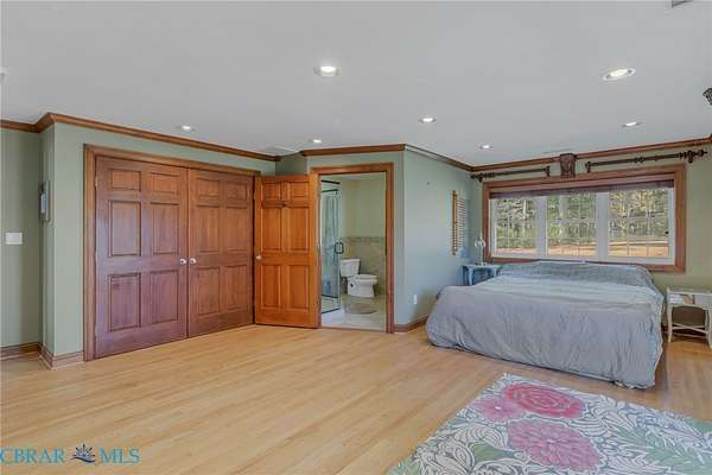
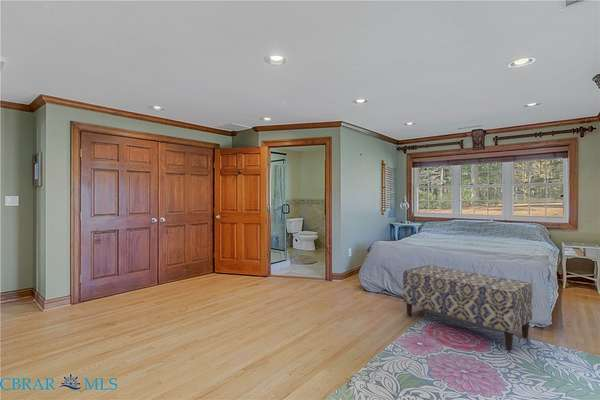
+ bench [402,264,533,351]
